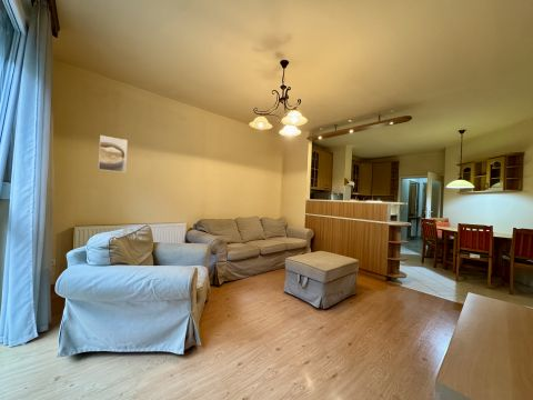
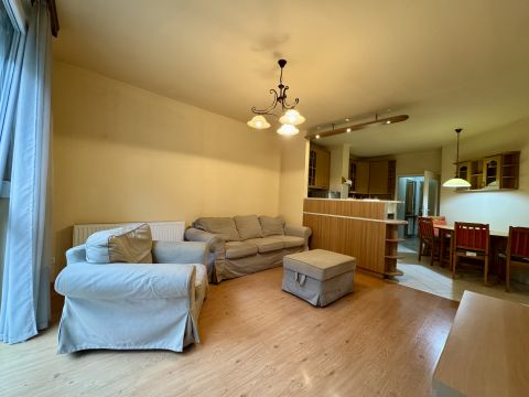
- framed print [97,134,129,173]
